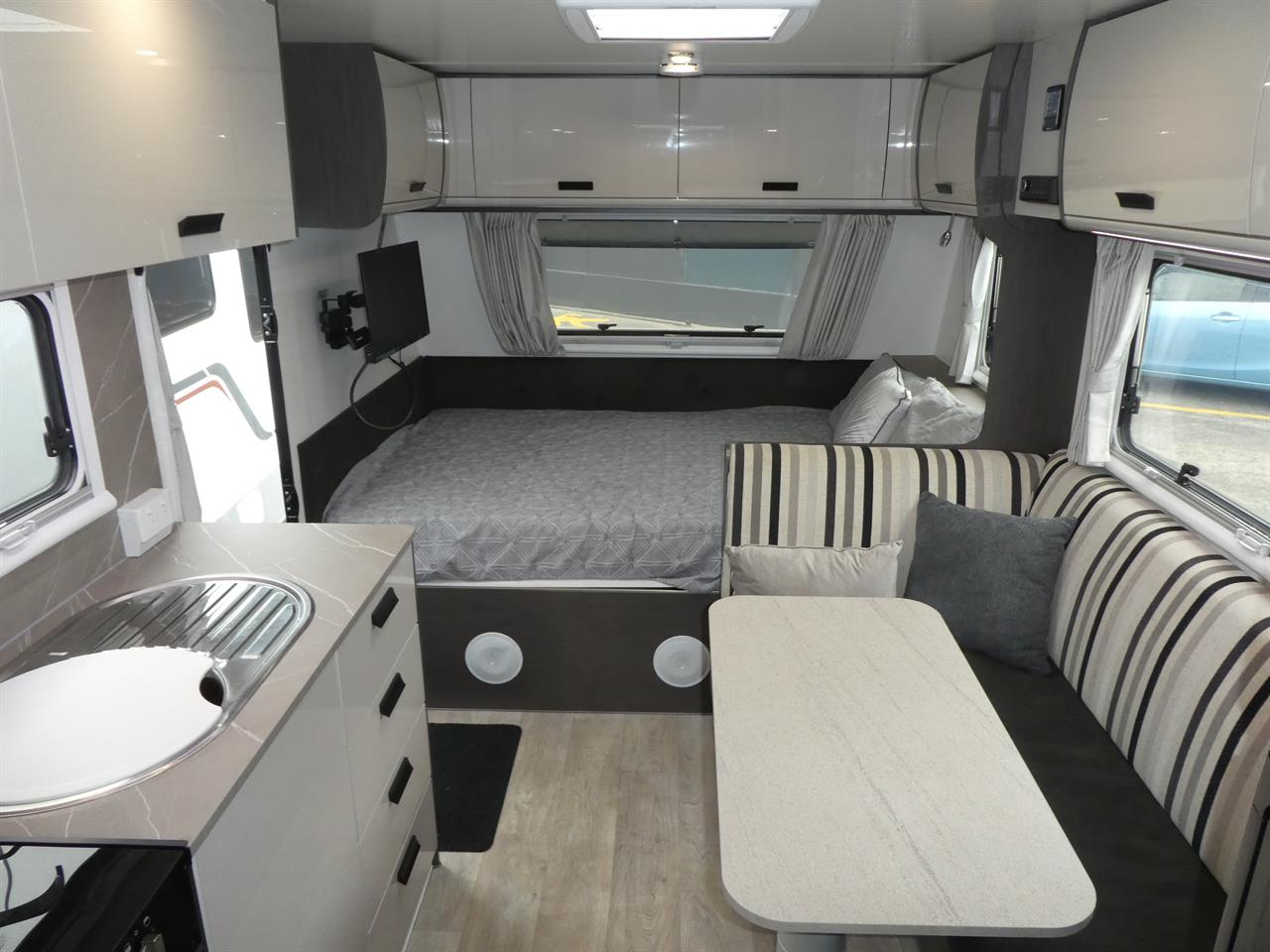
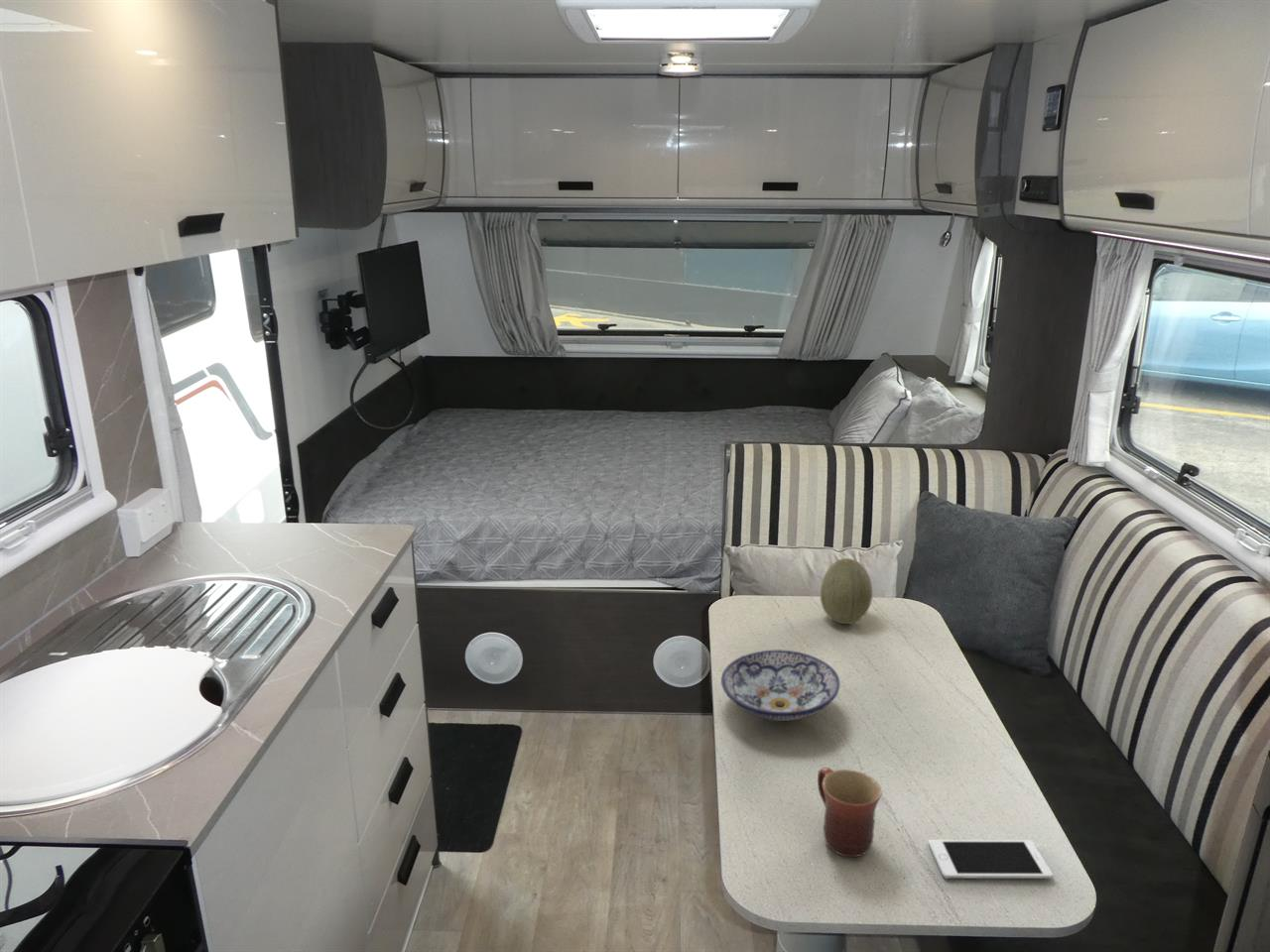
+ bowl [720,649,841,722]
+ fruit [820,557,873,625]
+ mug [817,767,883,858]
+ cell phone [928,839,1054,880]
